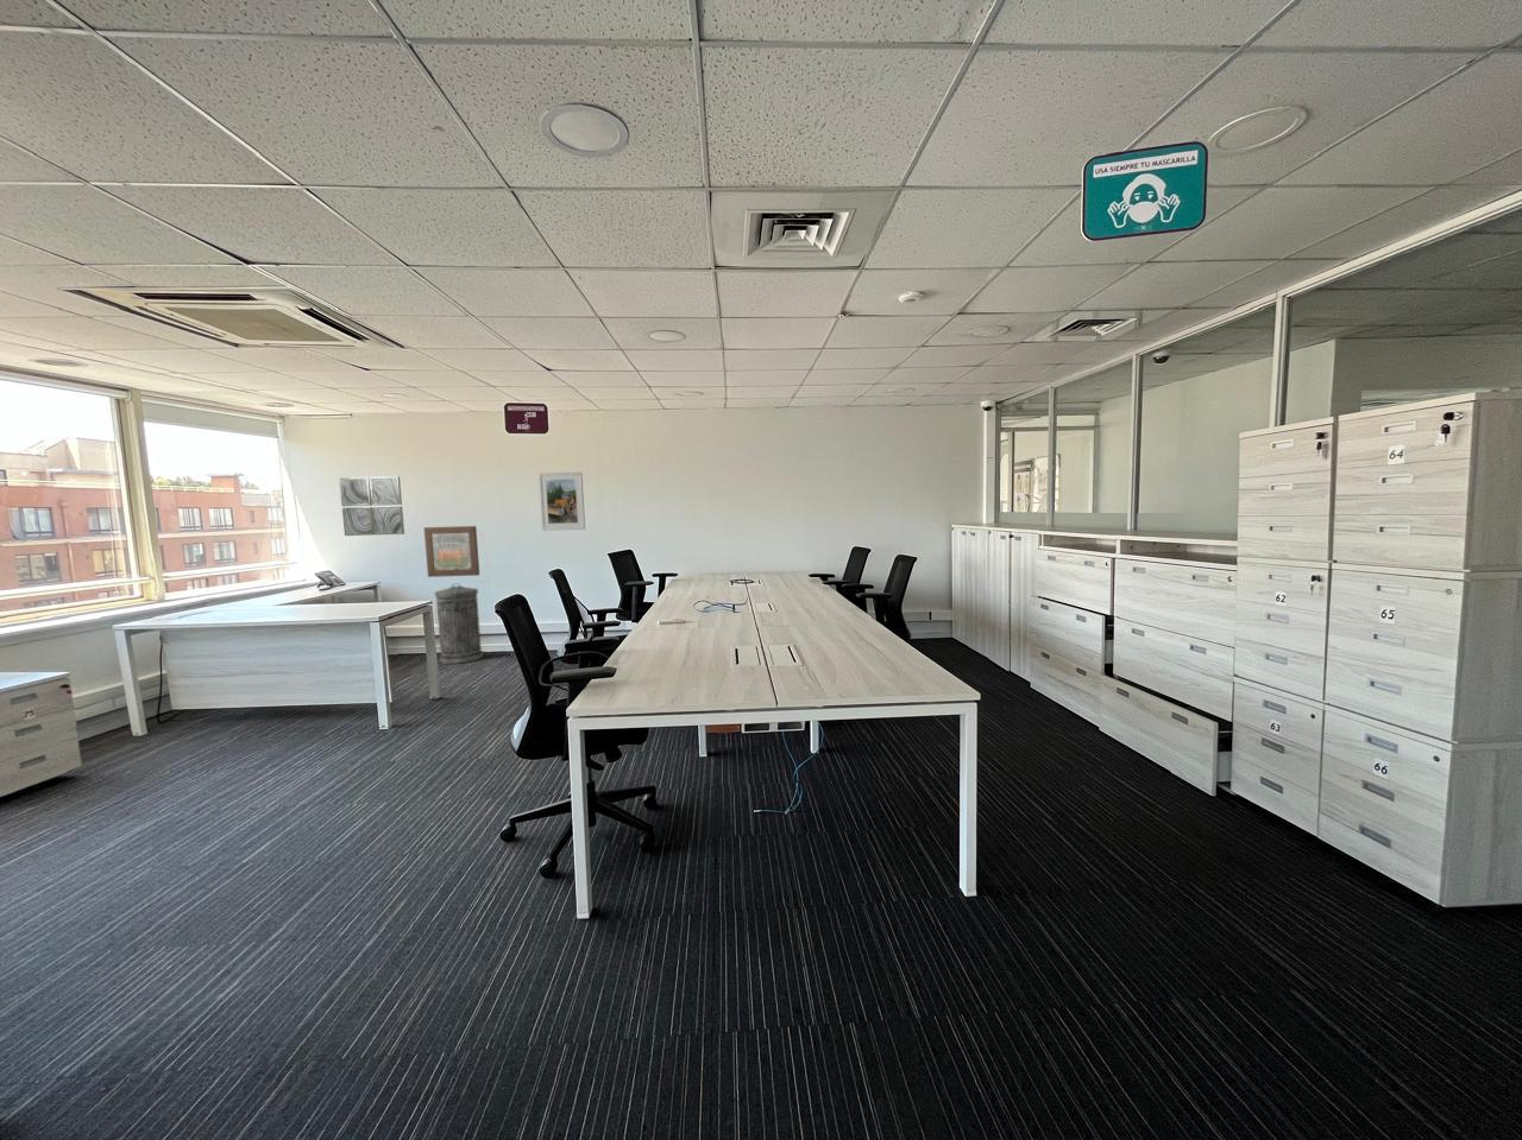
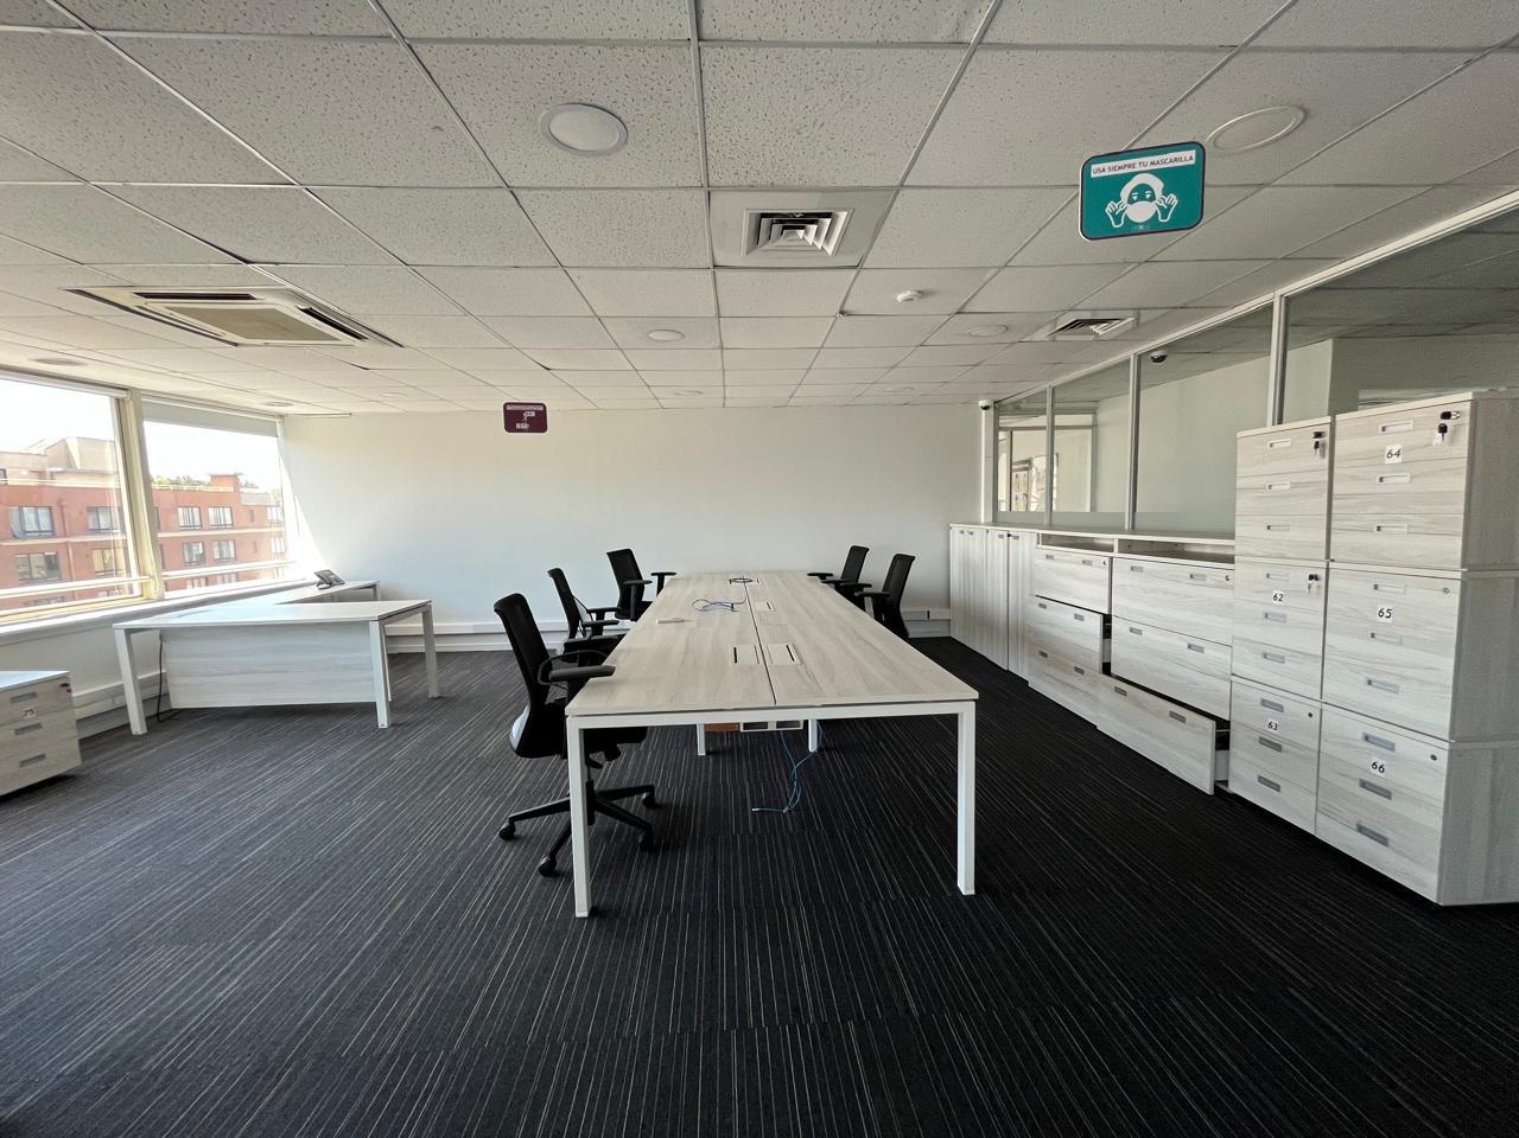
- wall art [423,524,481,578]
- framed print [537,472,586,532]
- trash can [434,583,484,665]
- wall art [338,475,405,536]
